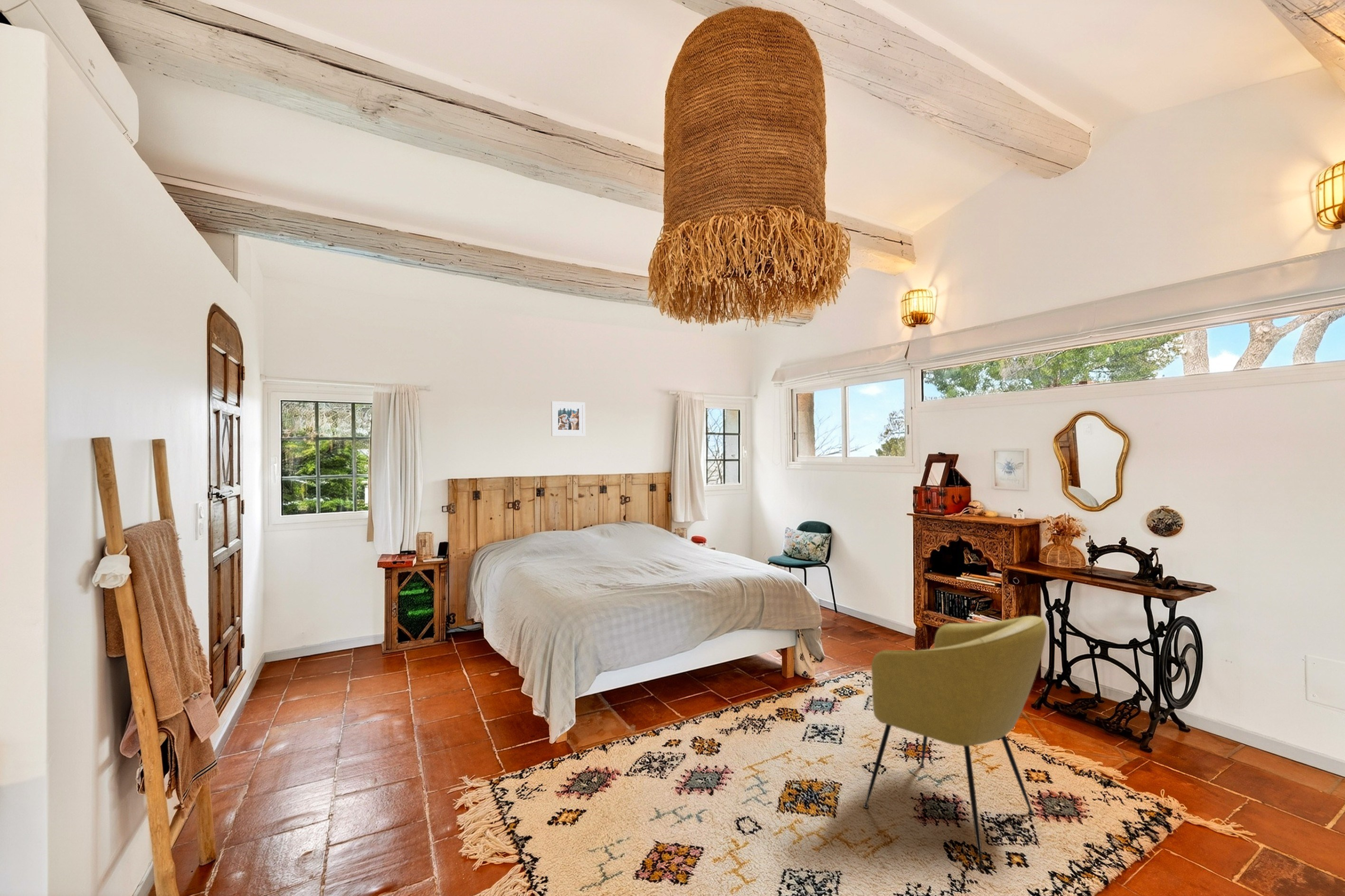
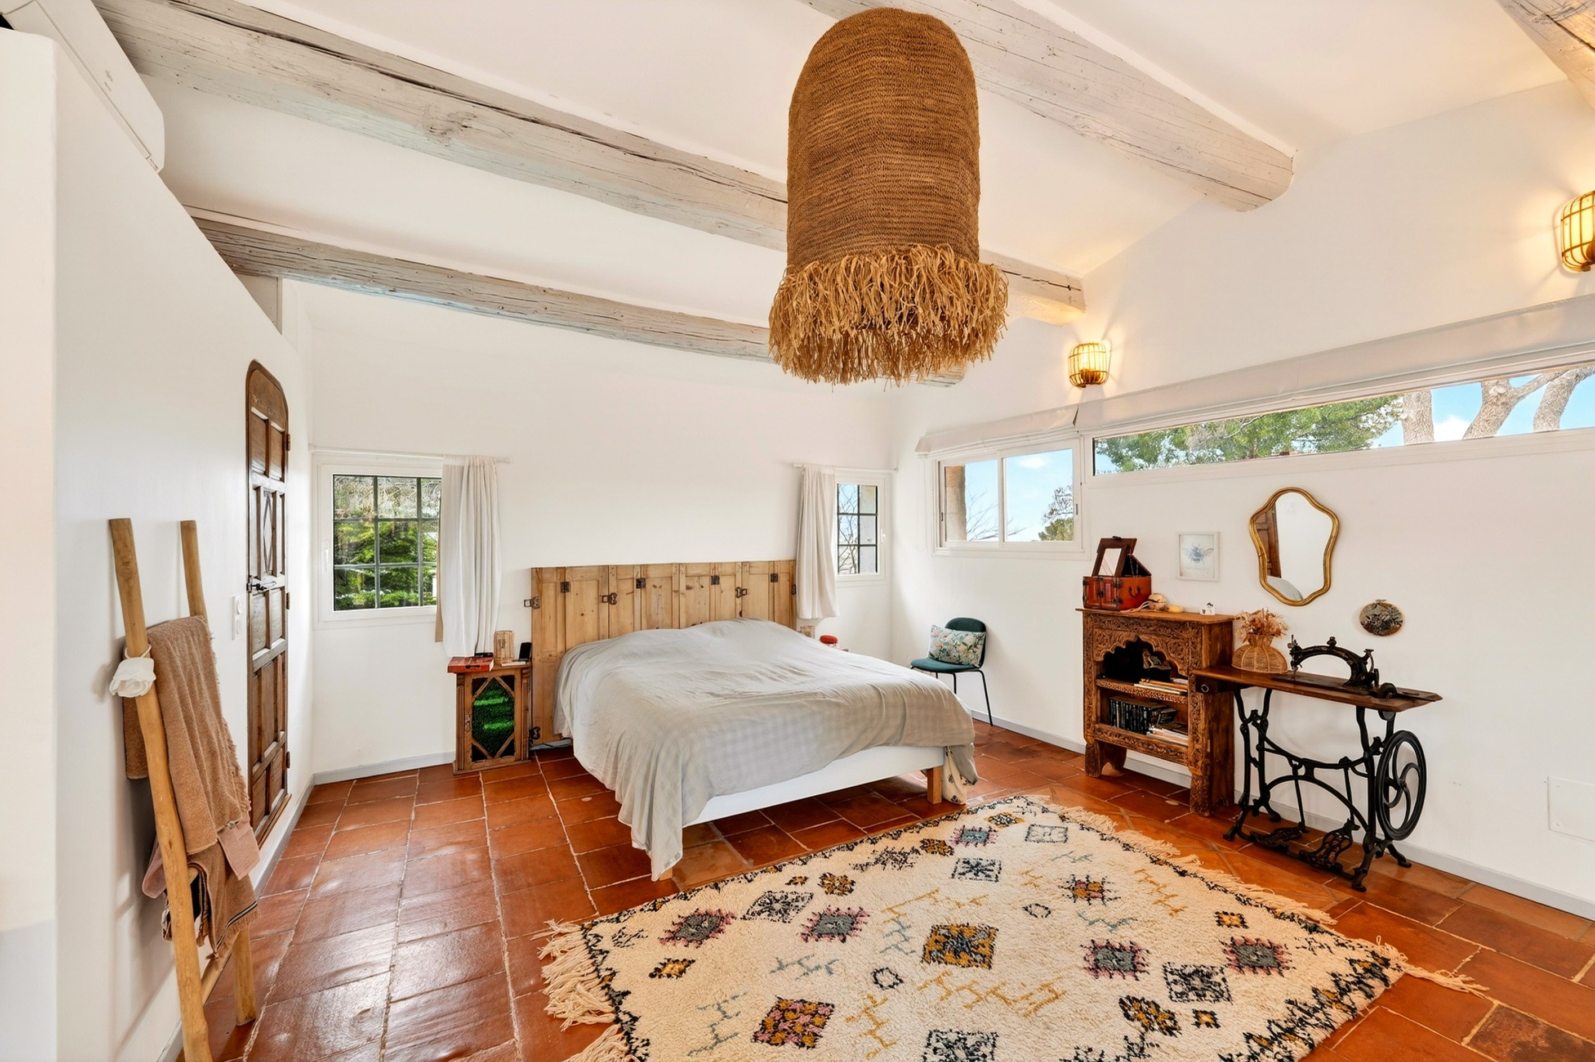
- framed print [551,401,586,437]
- armchair [863,615,1047,869]
